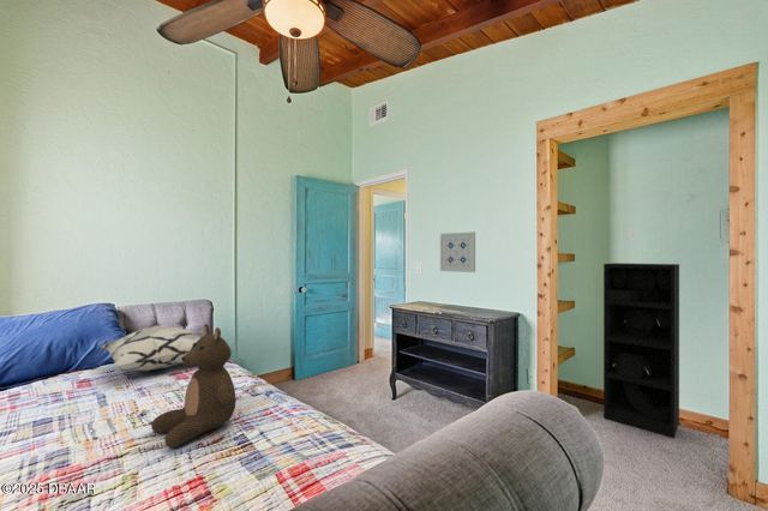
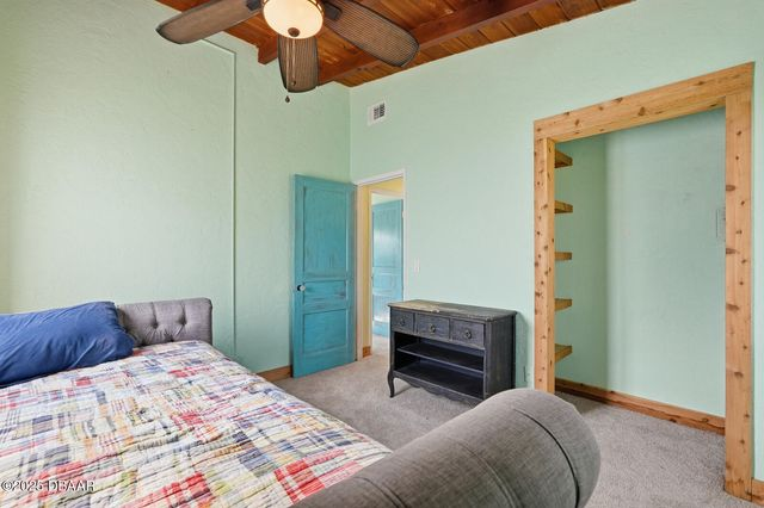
- decorative pillow [100,324,202,372]
- wall art [439,232,476,273]
- stuffed bear [150,323,236,449]
- shelving unit [602,261,680,439]
